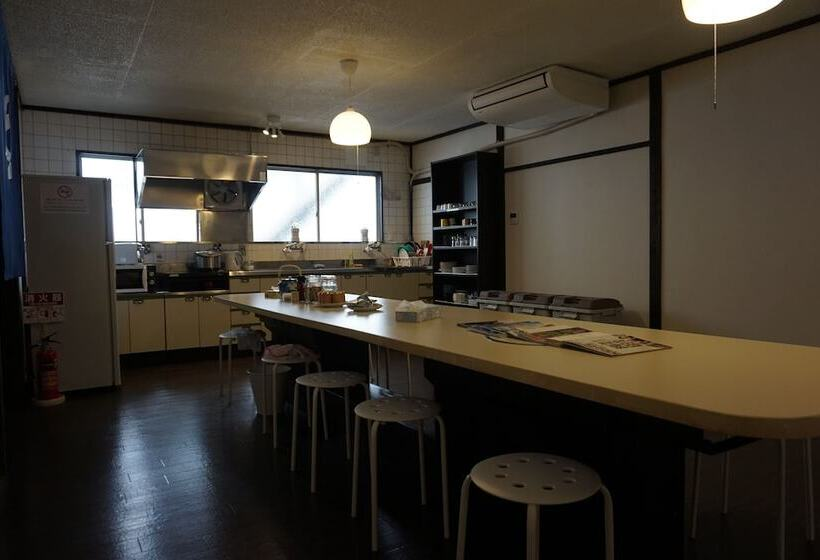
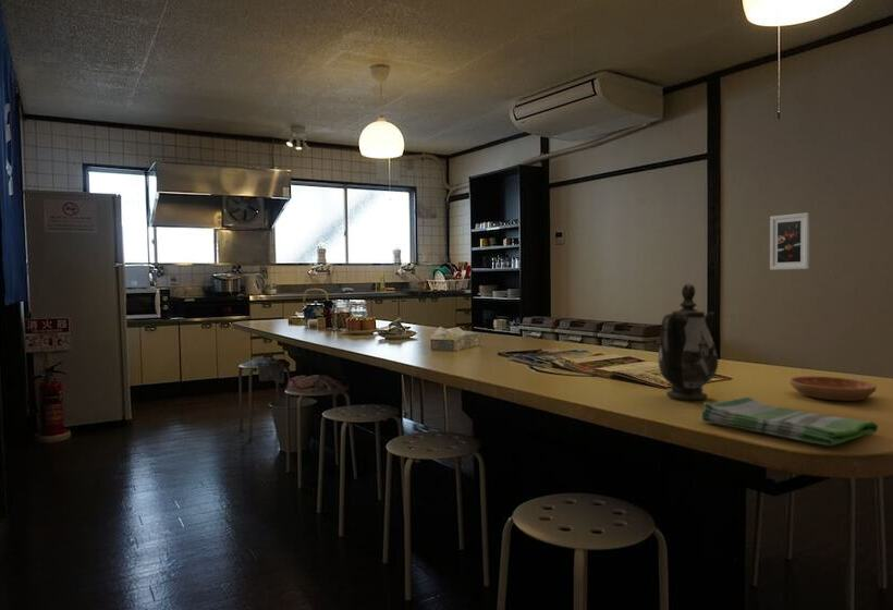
+ dish towel [699,396,879,447]
+ saucer [788,376,878,402]
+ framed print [769,211,810,271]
+ teapot [658,283,719,401]
